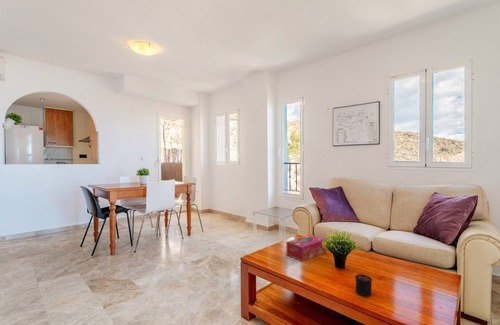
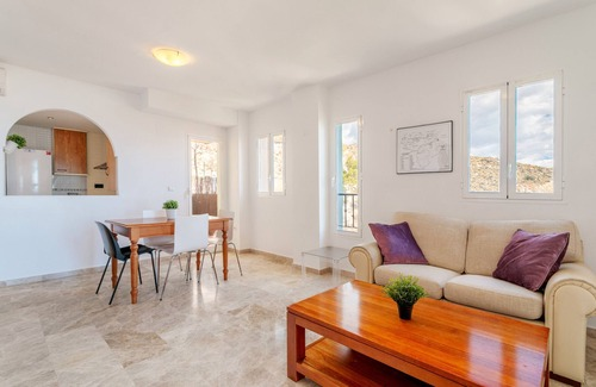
- candle [354,273,373,298]
- tissue box [285,234,327,262]
